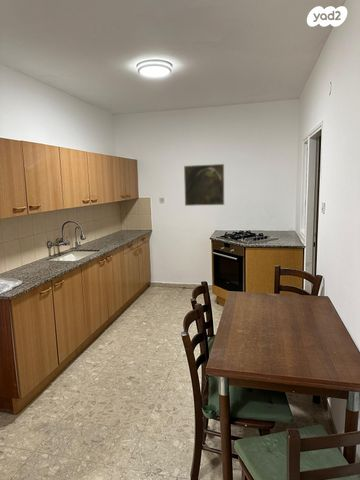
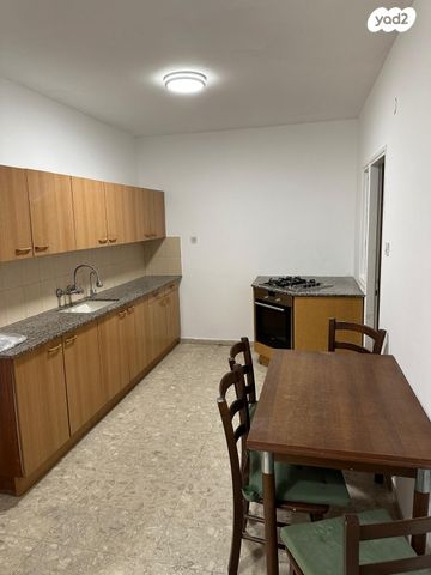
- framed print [183,163,225,207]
